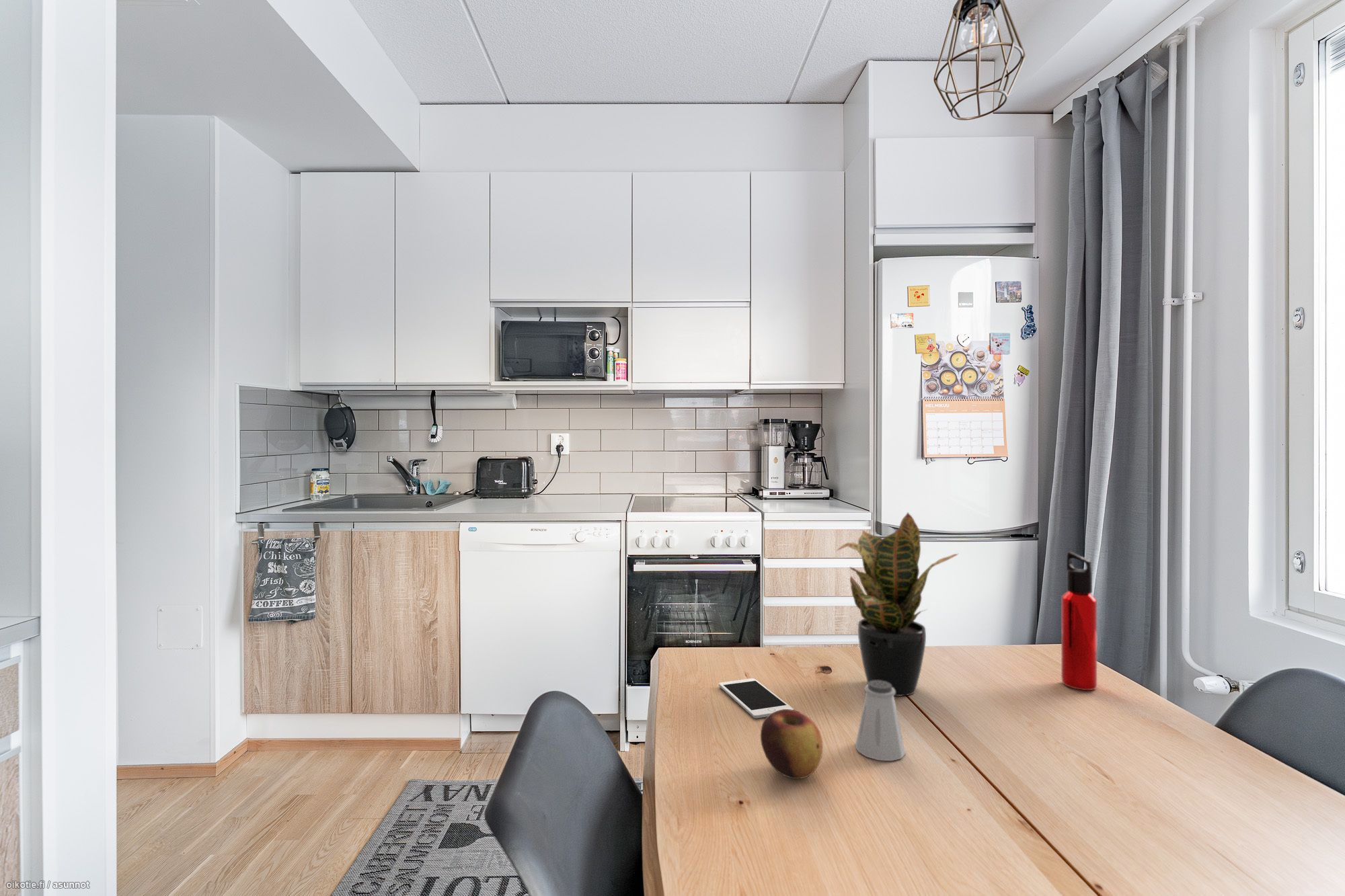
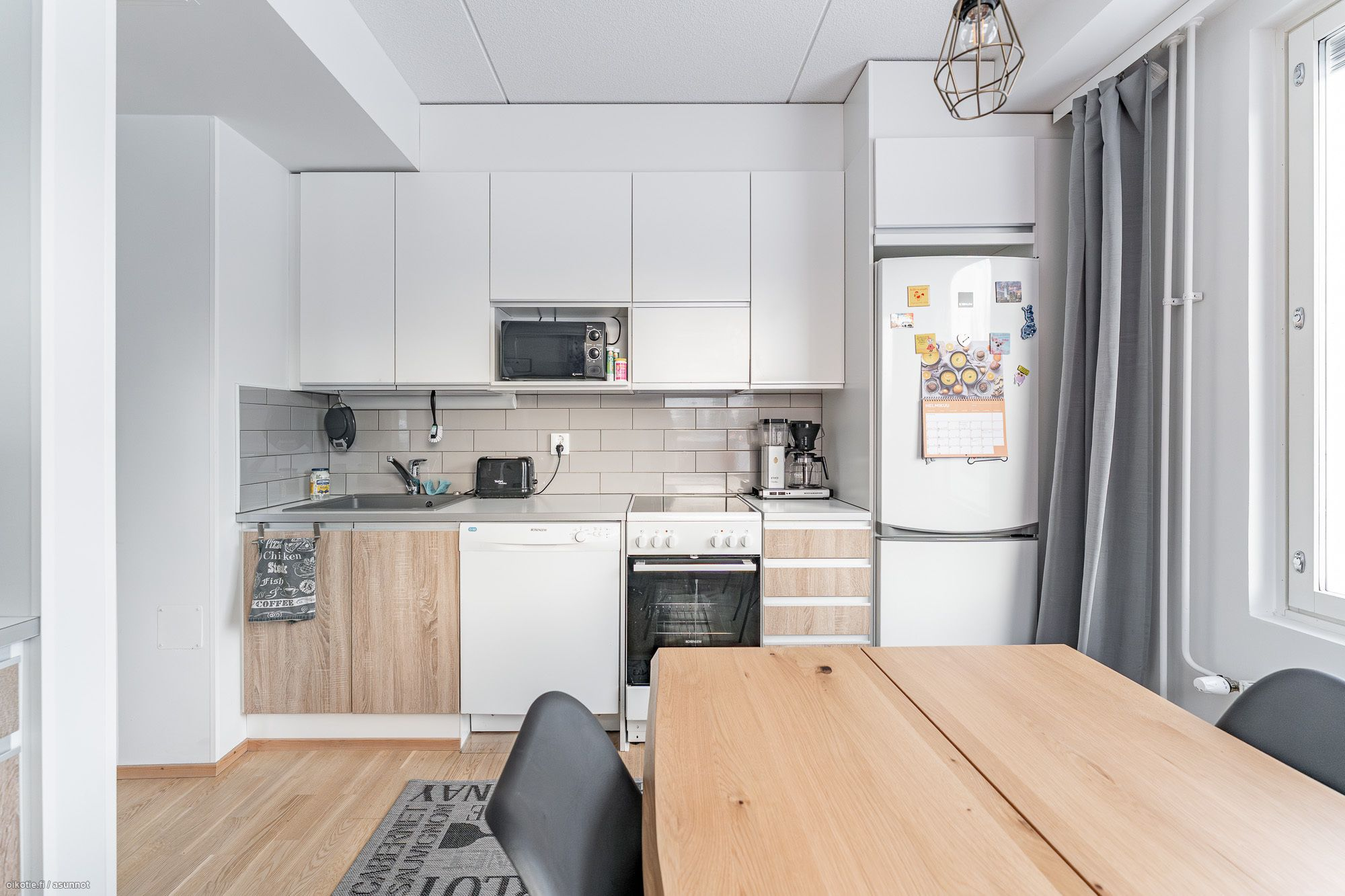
- potted plant [836,512,959,697]
- water bottle [1061,551,1098,691]
- apple [760,709,824,780]
- cell phone [718,678,794,719]
- saltshaker [855,680,906,762]
